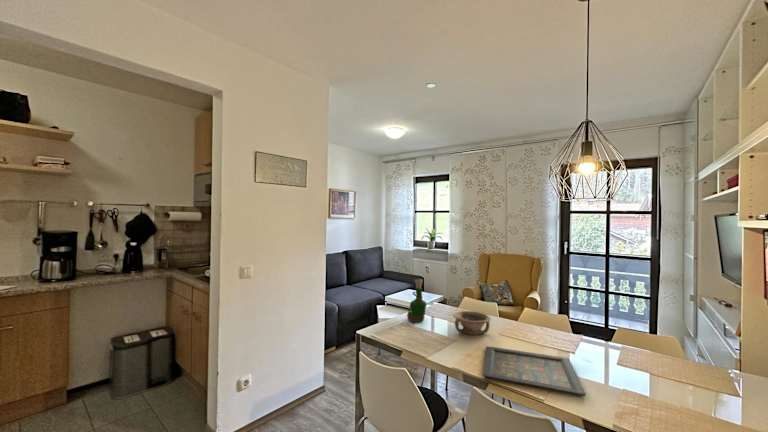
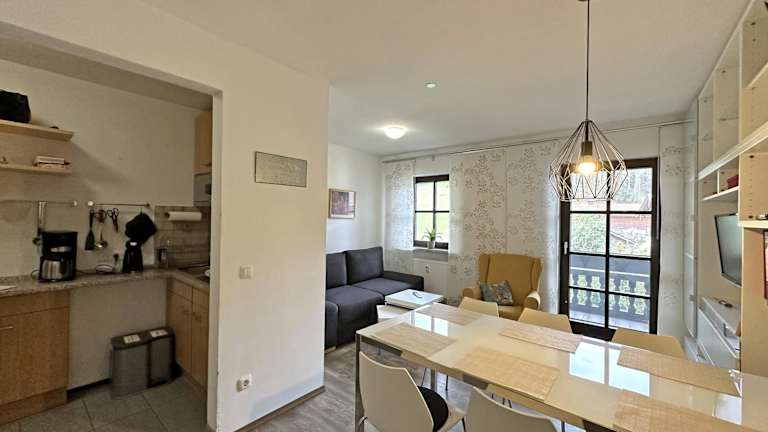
- bowl [452,310,492,336]
- icon panel [482,345,587,397]
- grog bottle [406,278,427,323]
